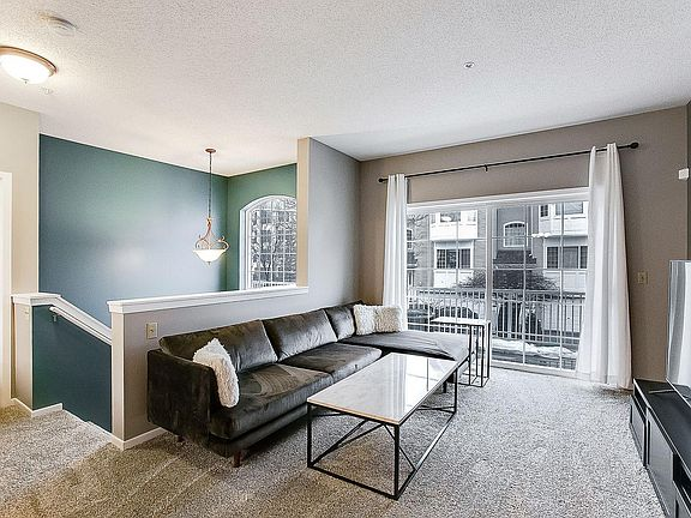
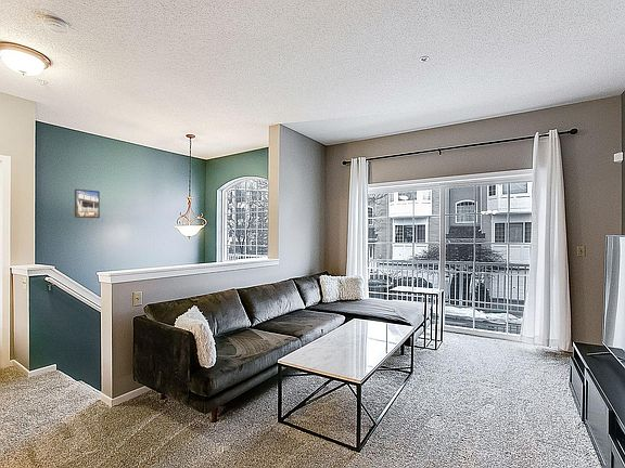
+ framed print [74,188,101,219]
